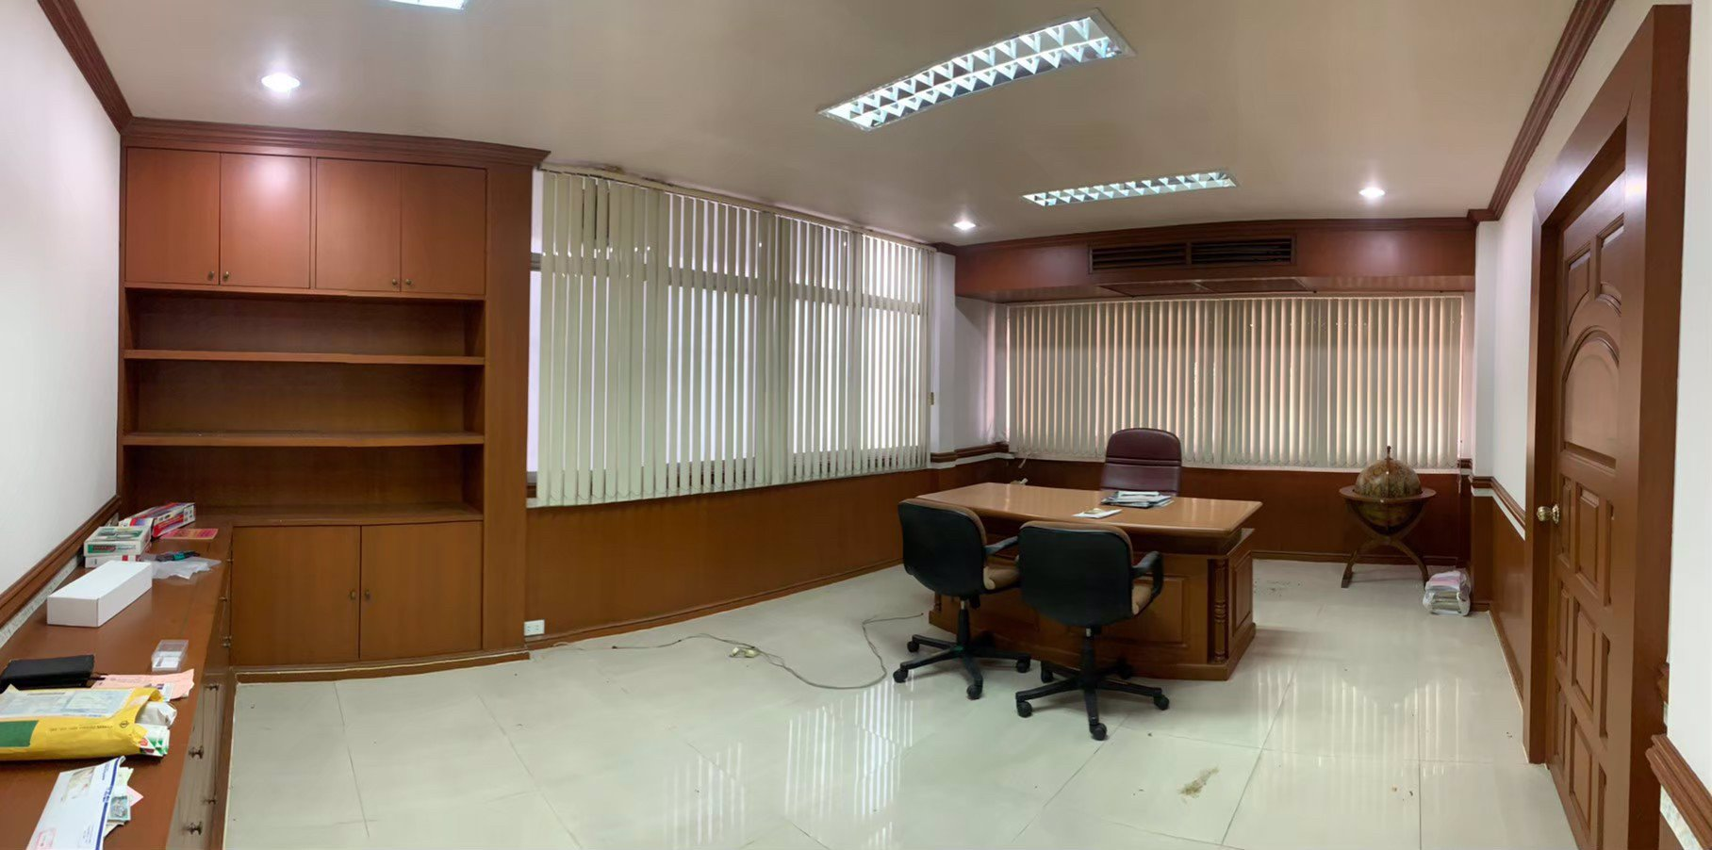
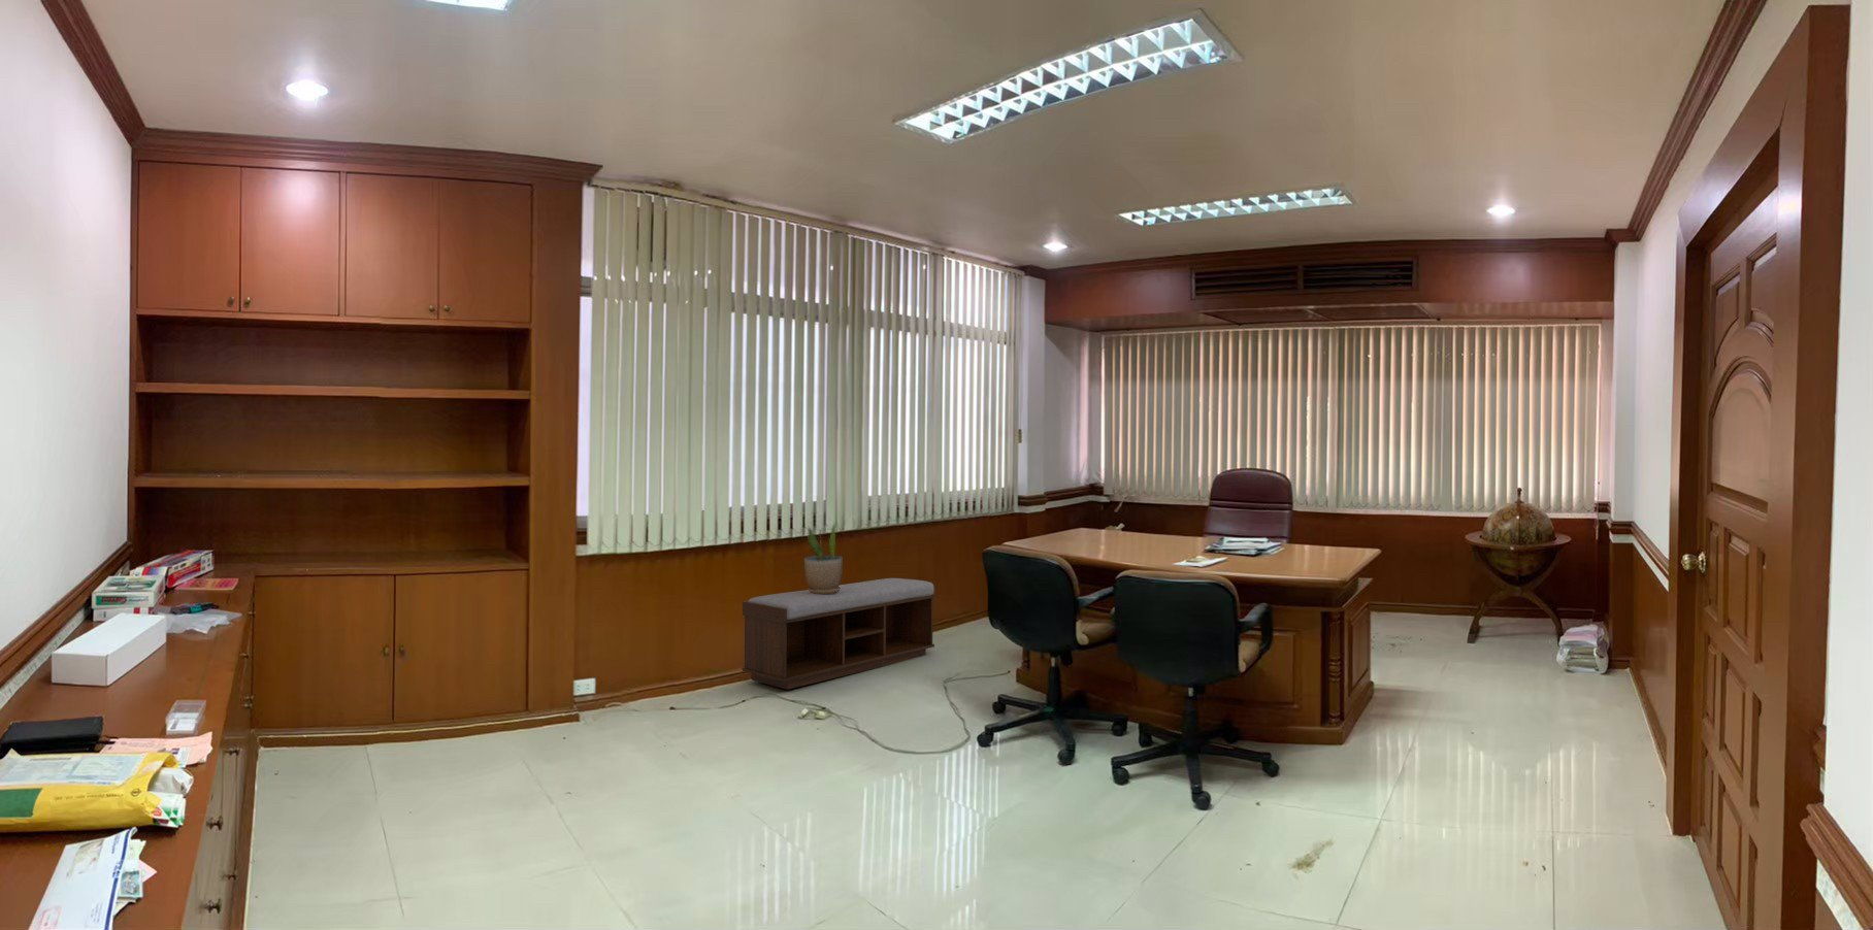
+ potted plant [804,522,843,593]
+ bench [741,578,936,690]
